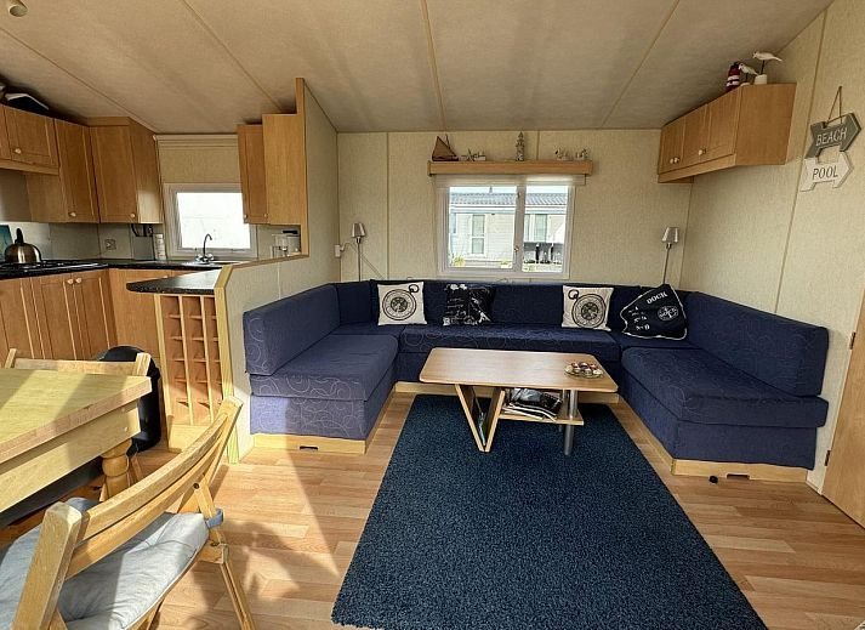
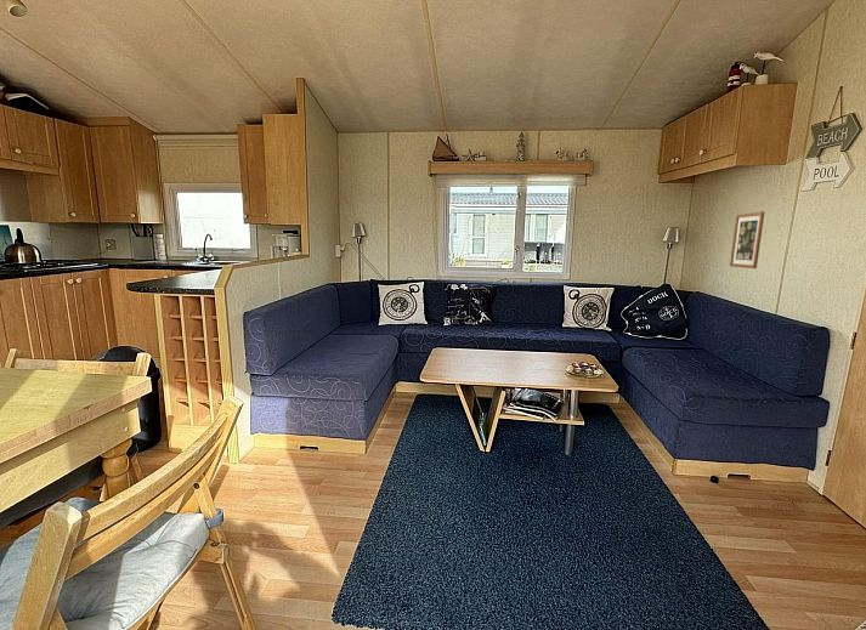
+ wall art [729,210,765,269]
